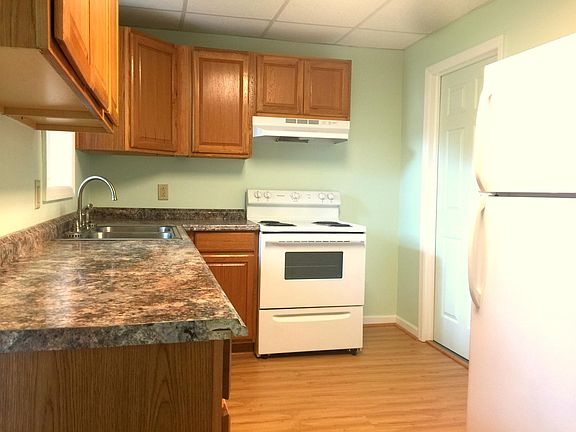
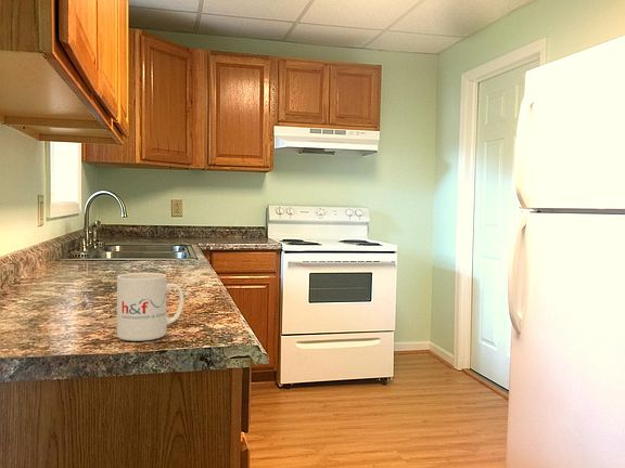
+ mug [116,272,184,342]
